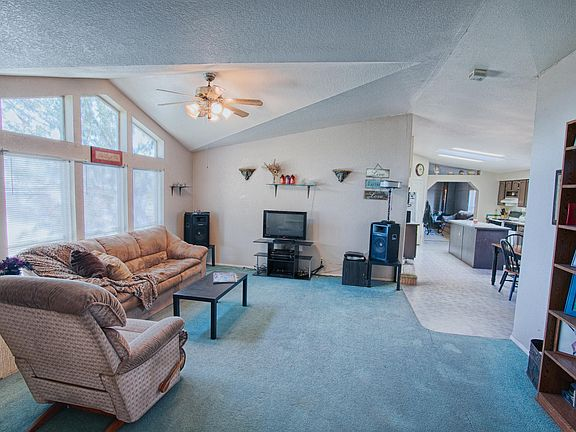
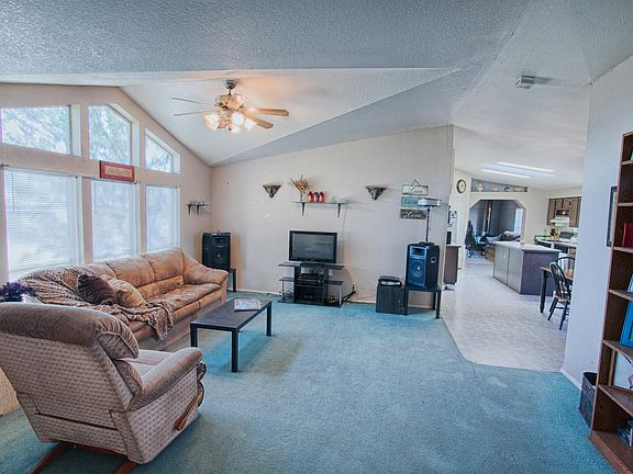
- basket [399,262,418,287]
